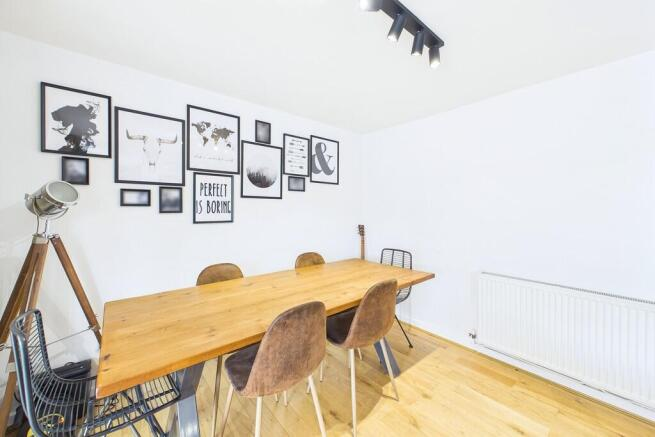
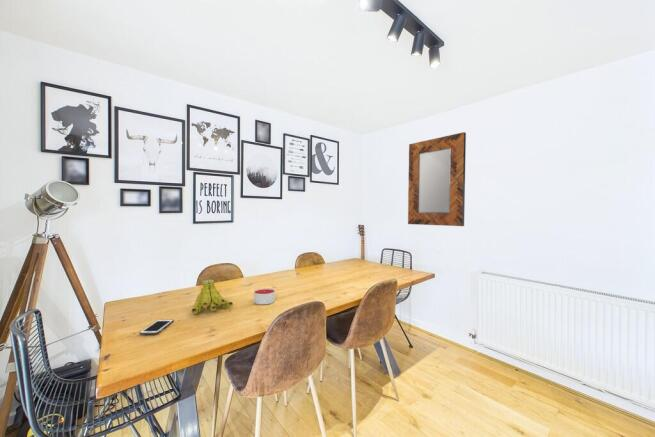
+ cell phone [138,318,175,336]
+ fruit [190,279,234,315]
+ home mirror [407,131,467,227]
+ candle [253,287,276,305]
